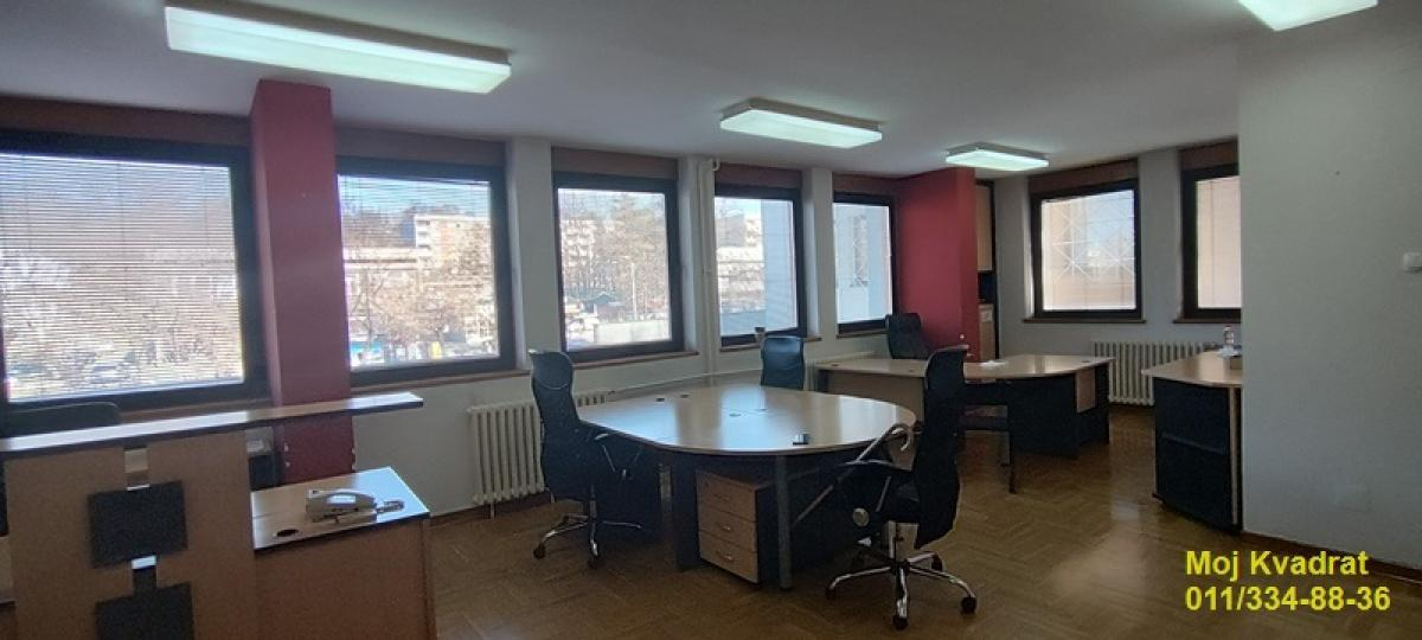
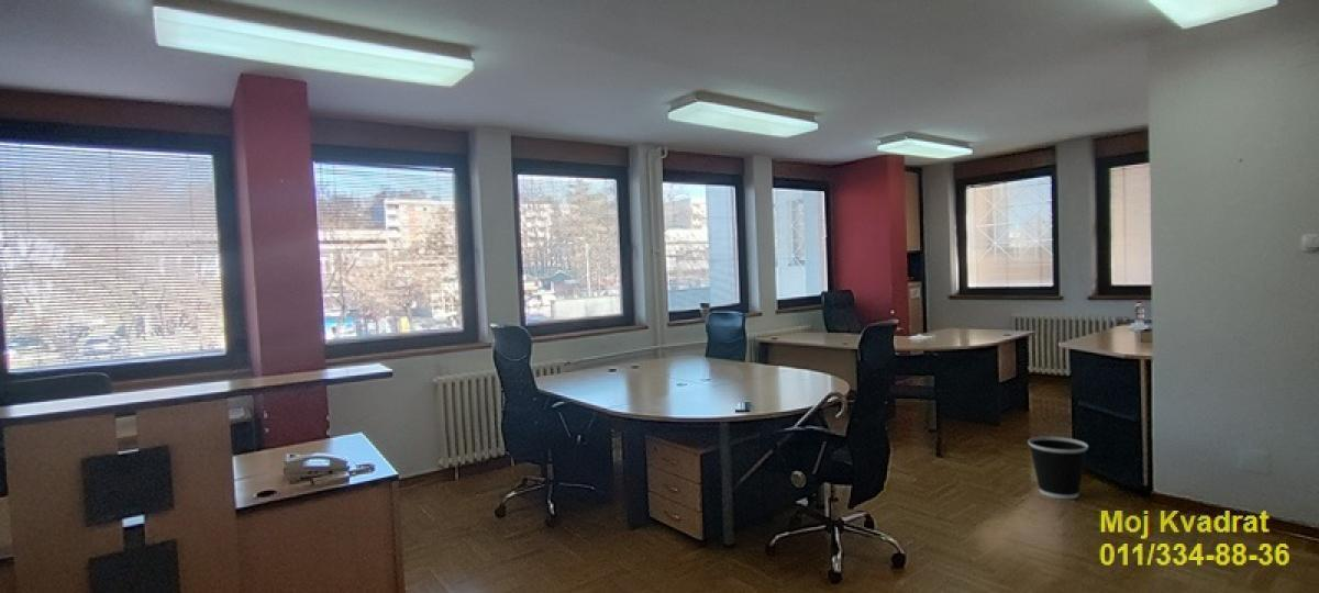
+ wastebasket [1027,436,1089,500]
